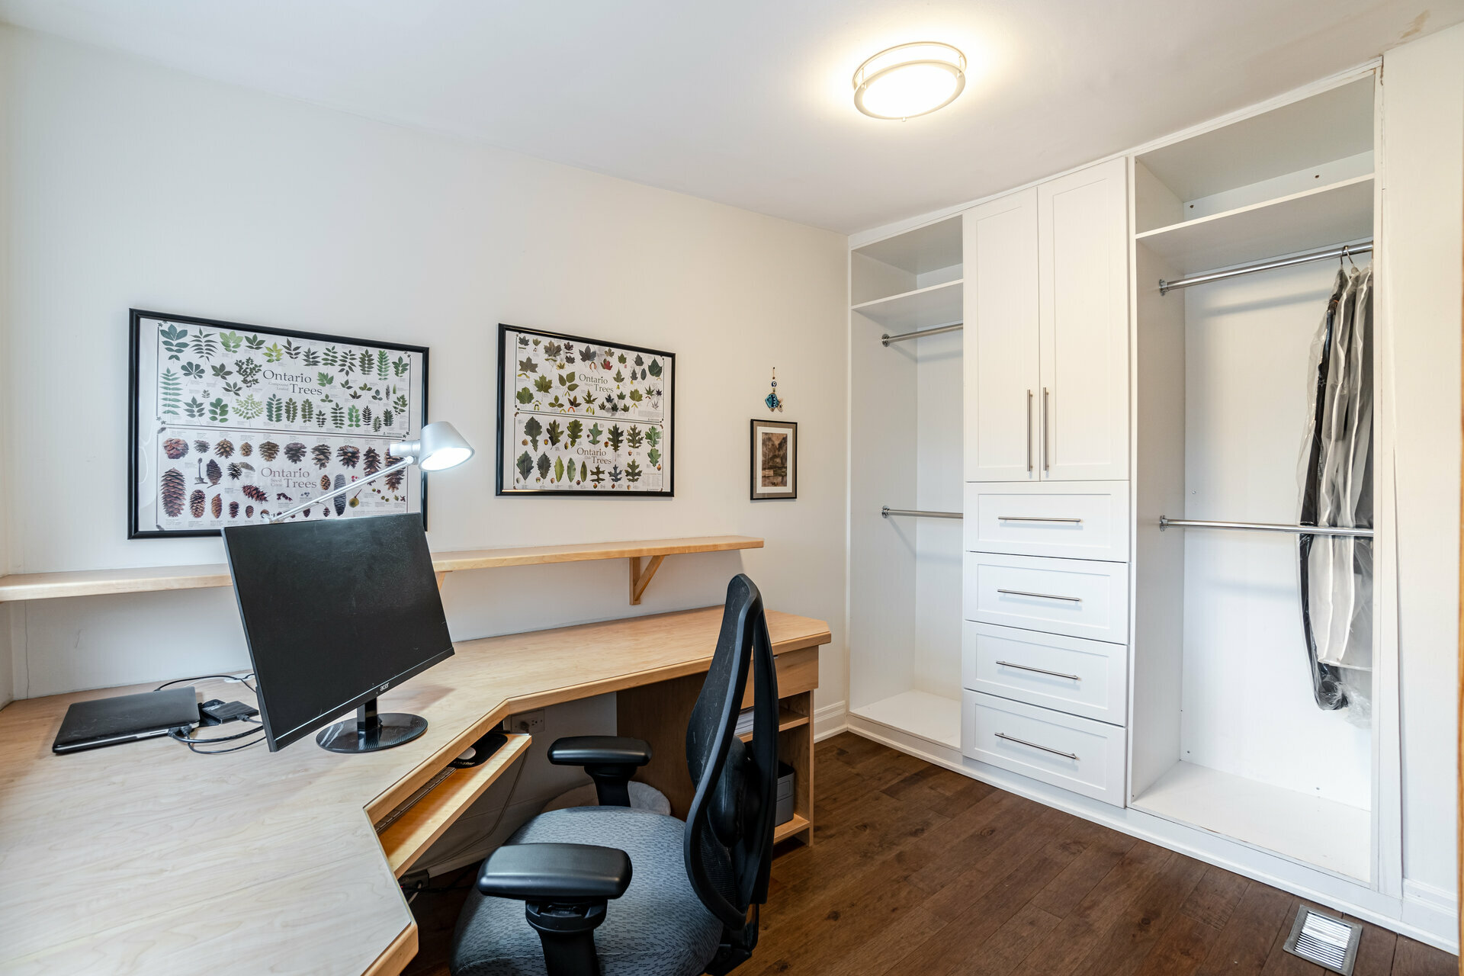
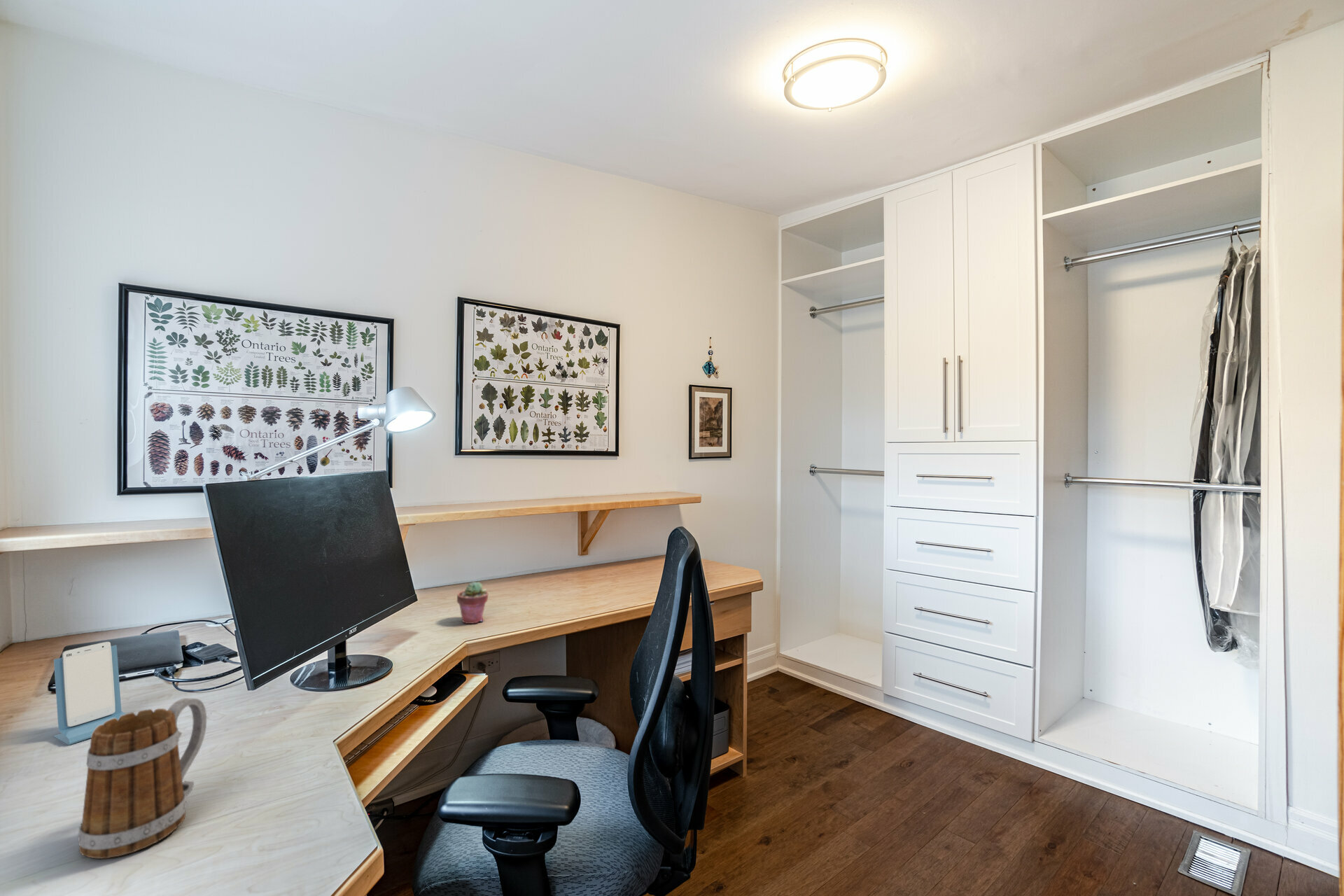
+ mug [77,697,207,860]
+ potted succulent [456,581,489,624]
+ smartphone [53,641,126,745]
